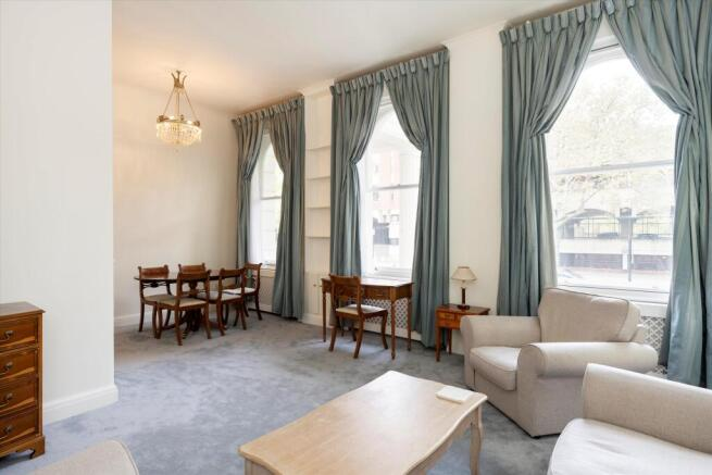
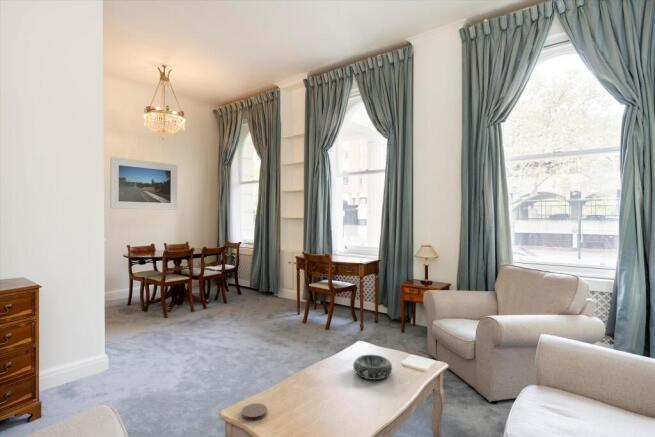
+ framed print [109,156,178,211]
+ coaster [241,402,268,421]
+ decorative bowl [352,354,393,381]
